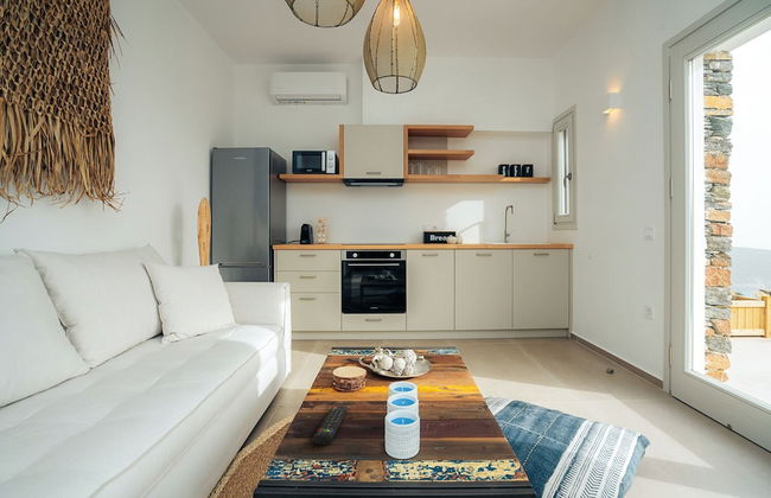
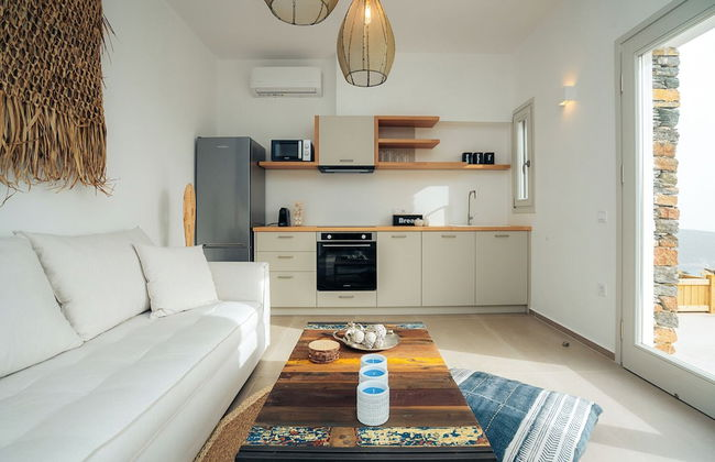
- remote control [311,404,349,446]
